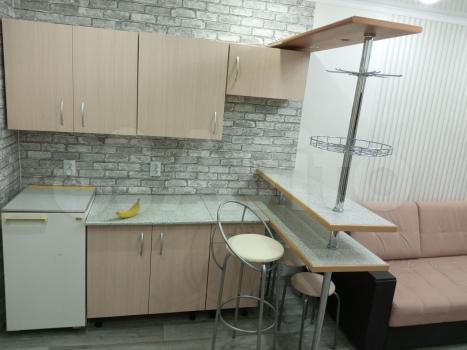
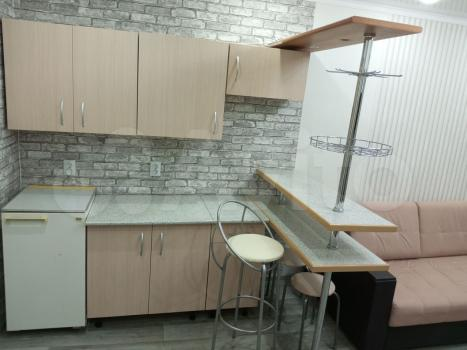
- fruit [115,197,141,219]
